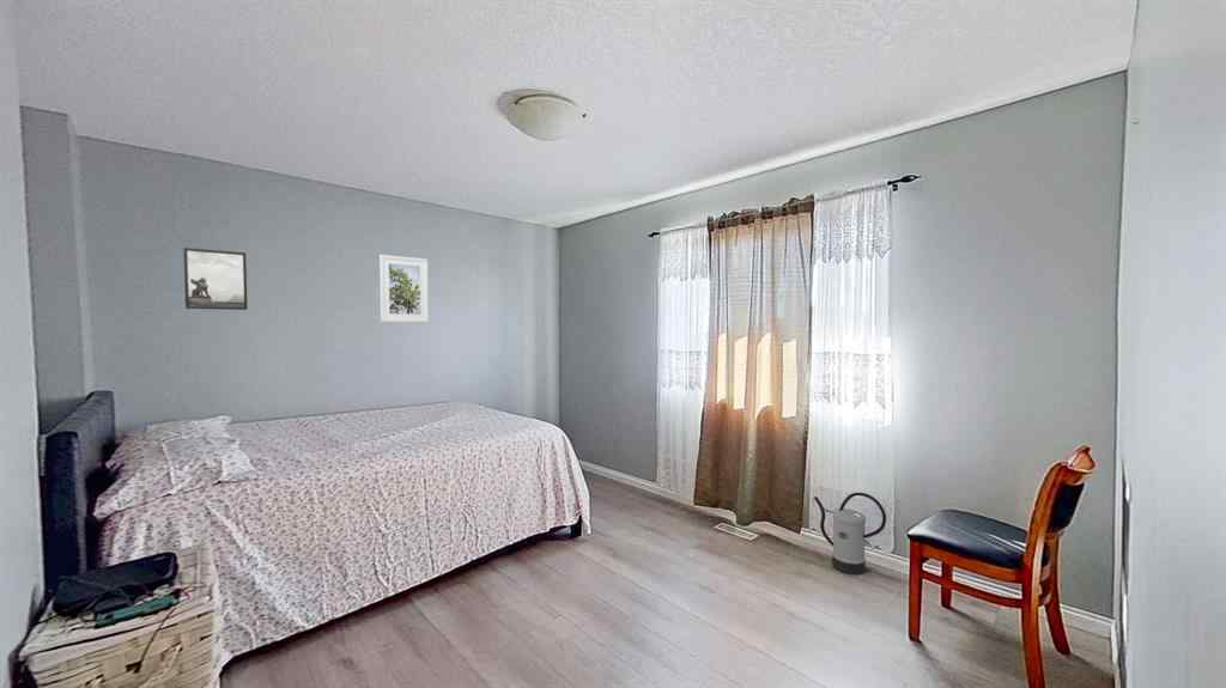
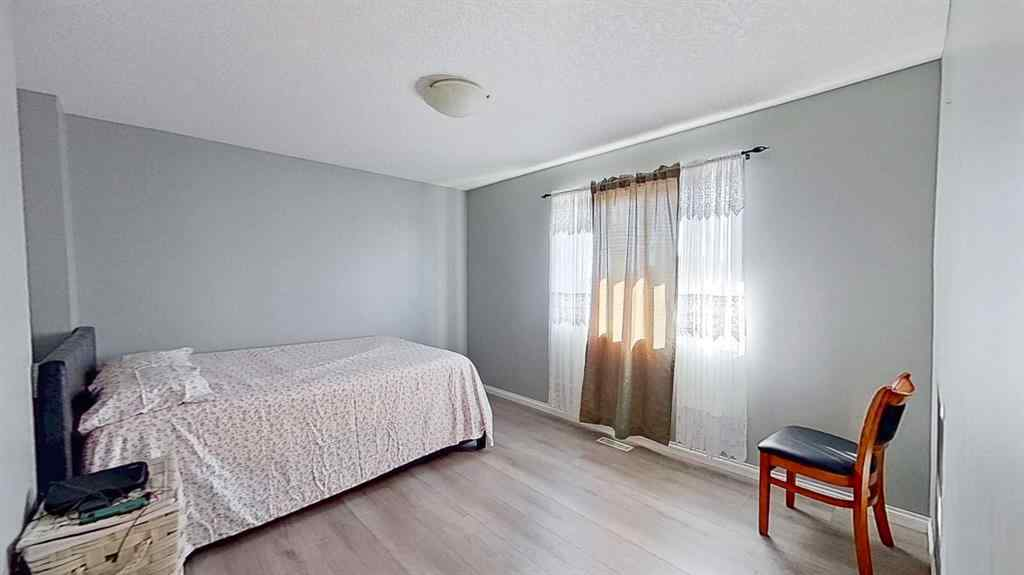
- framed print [378,254,430,323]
- watering can [813,492,887,576]
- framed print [182,246,248,311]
